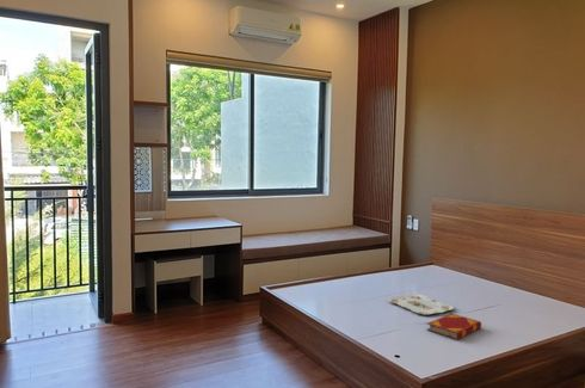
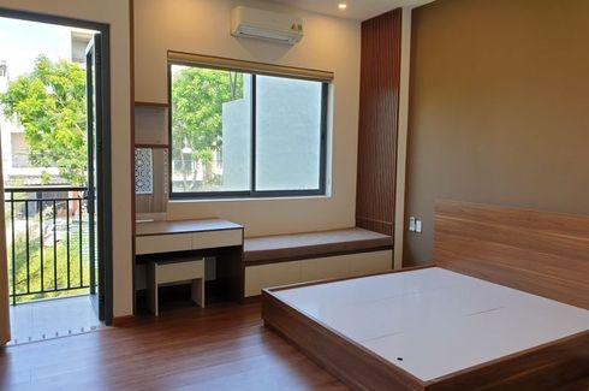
- serving tray [387,292,455,316]
- hardback book [426,313,482,341]
